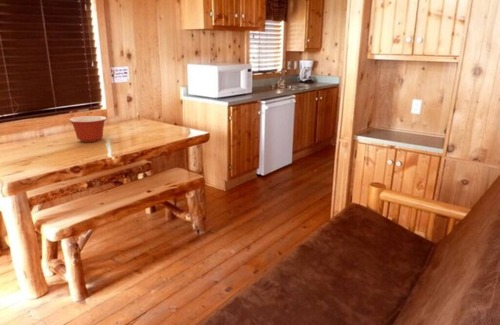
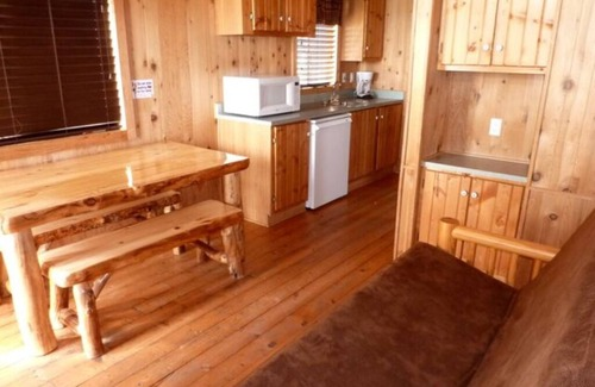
- mixing bowl [68,115,108,143]
